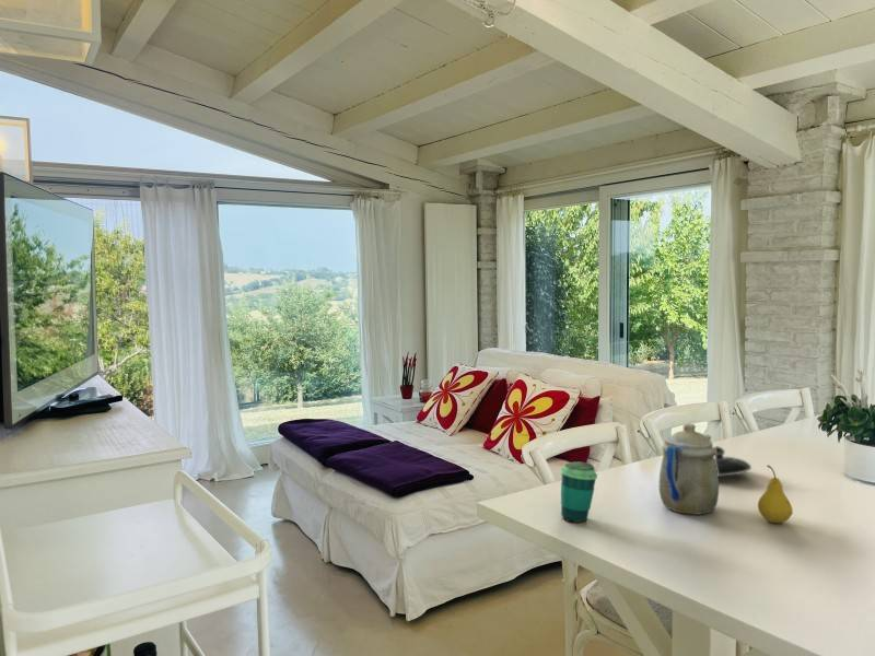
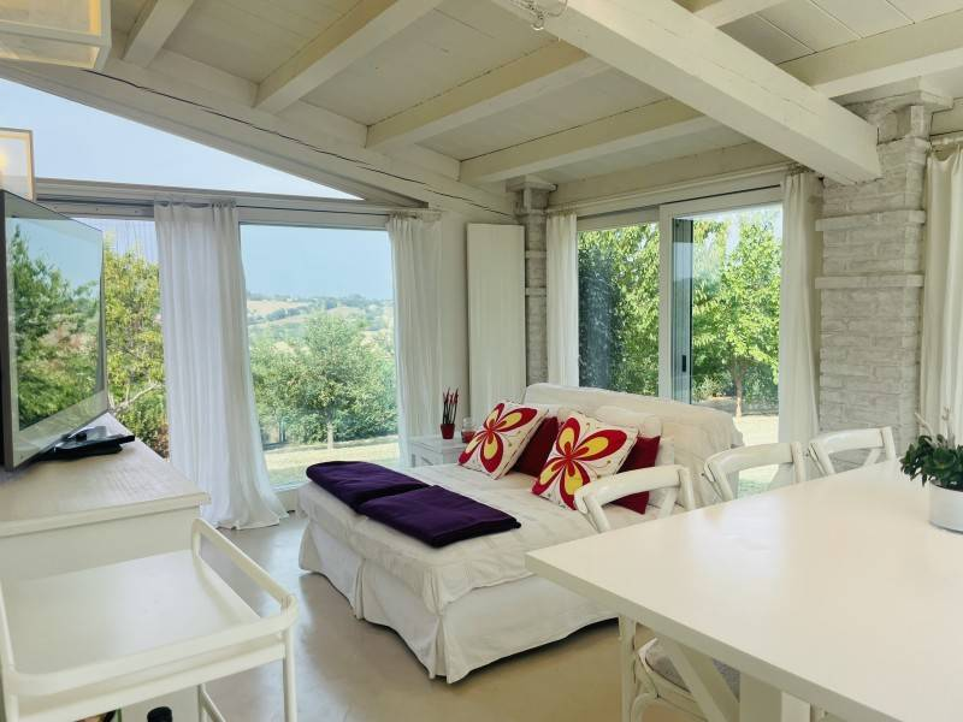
- cup [560,461,598,524]
- teapot [658,422,720,516]
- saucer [712,444,752,478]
- fruit [757,464,794,524]
